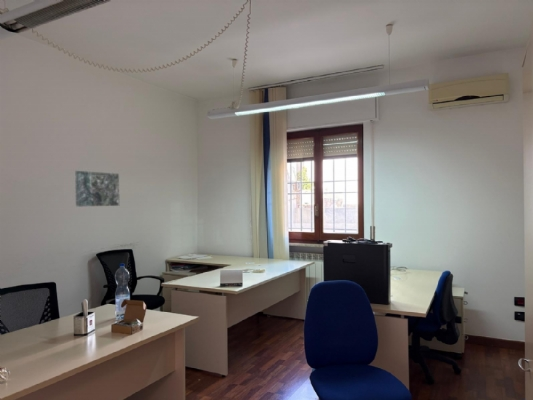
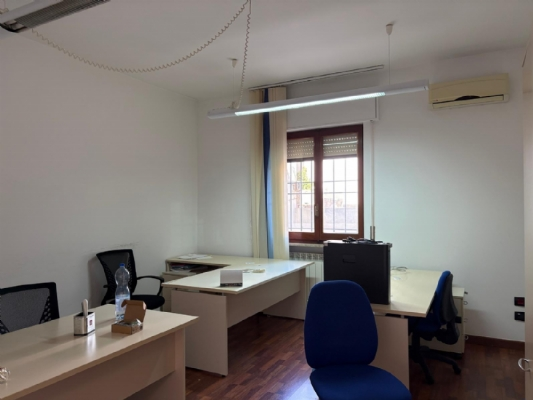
- map [75,170,120,208]
